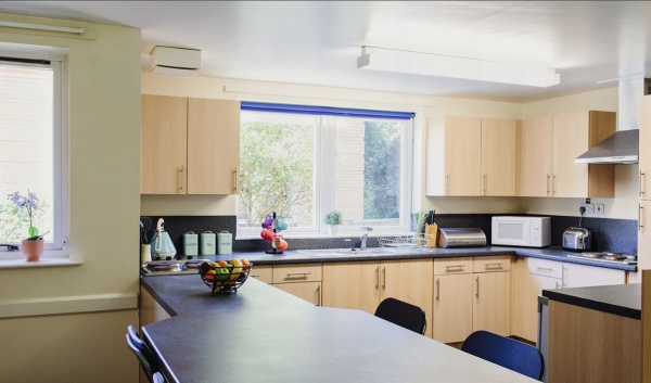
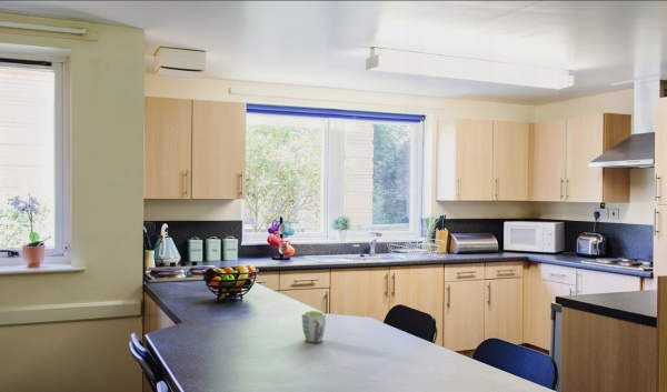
+ mug [301,310,327,343]
